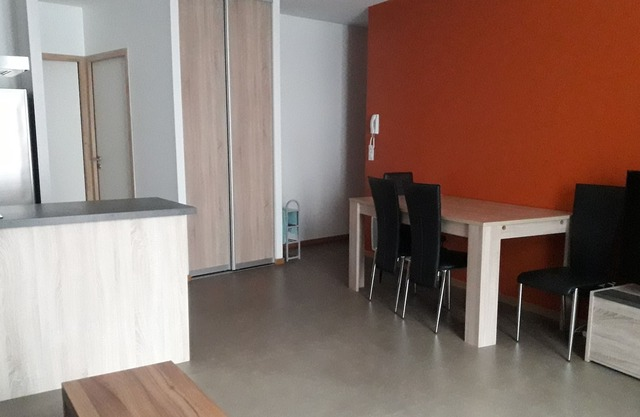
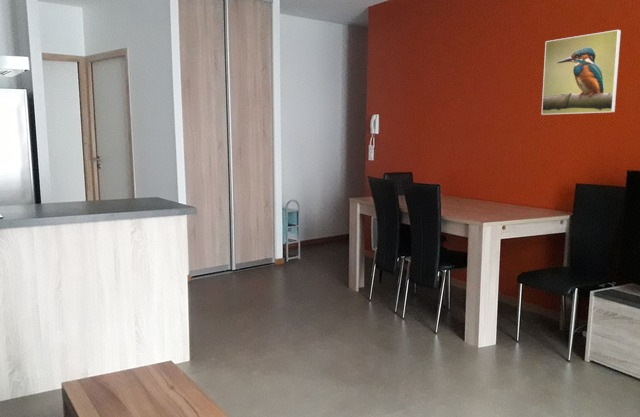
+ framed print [541,29,622,116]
